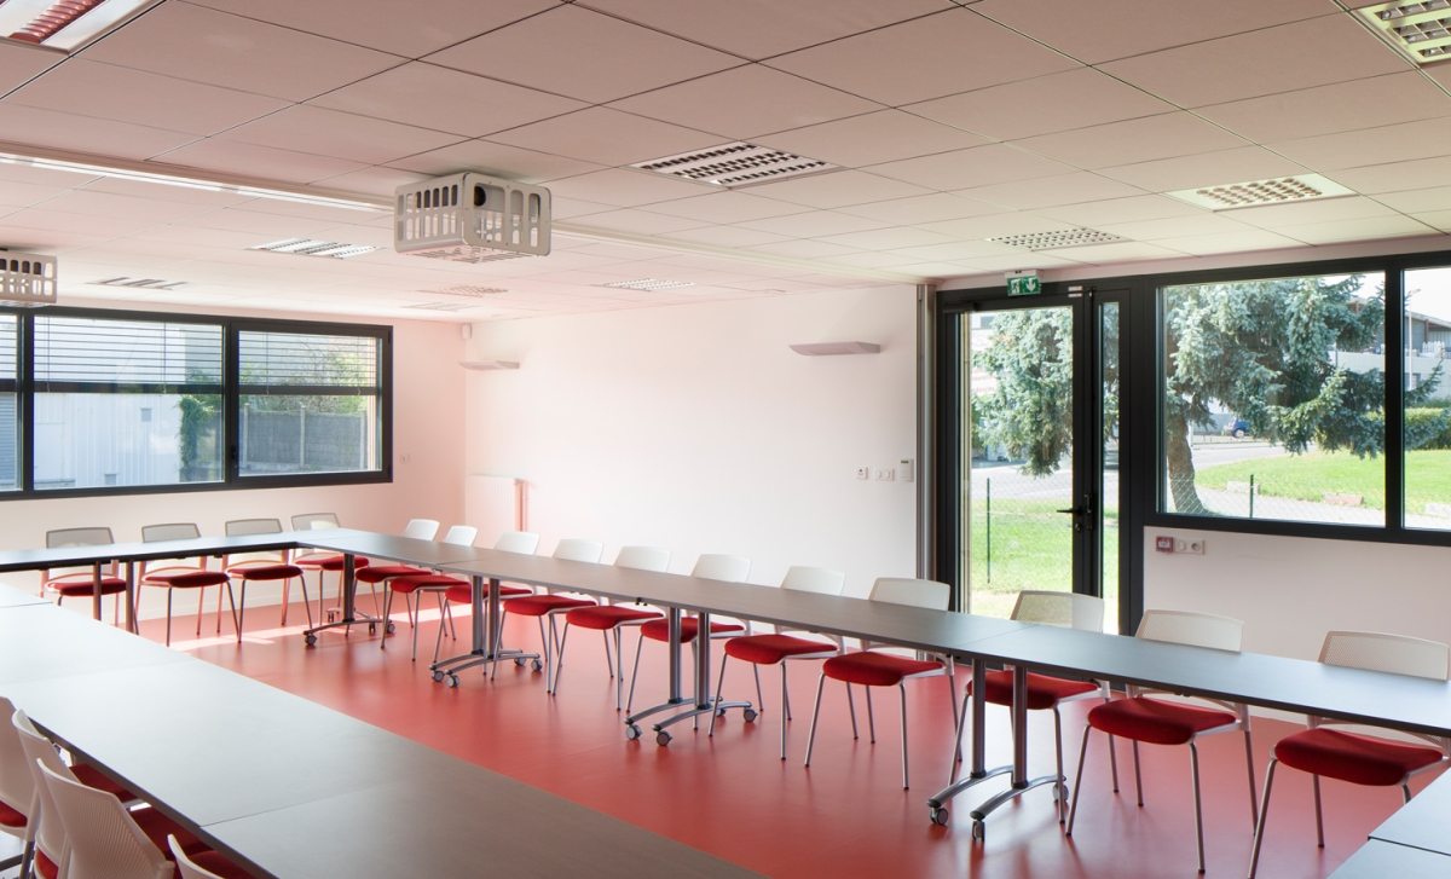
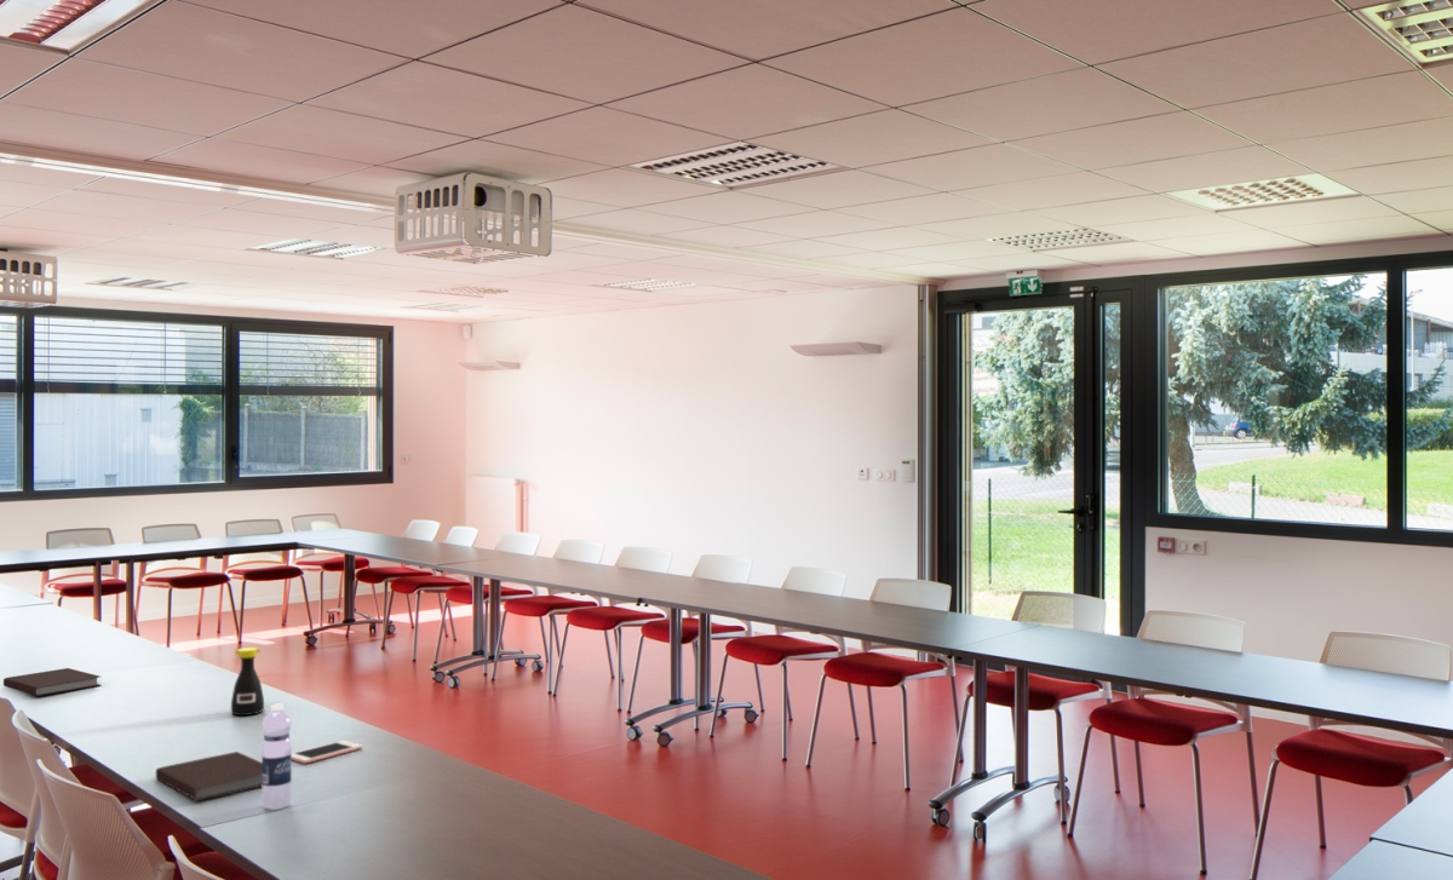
+ notebook [2,667,100,697]
+ notebook [155,750,262,801]
+ cell phone [292,740,363,765]
+ bottle [230,646,265,717]
+ water bottle [260,703,293,811]
